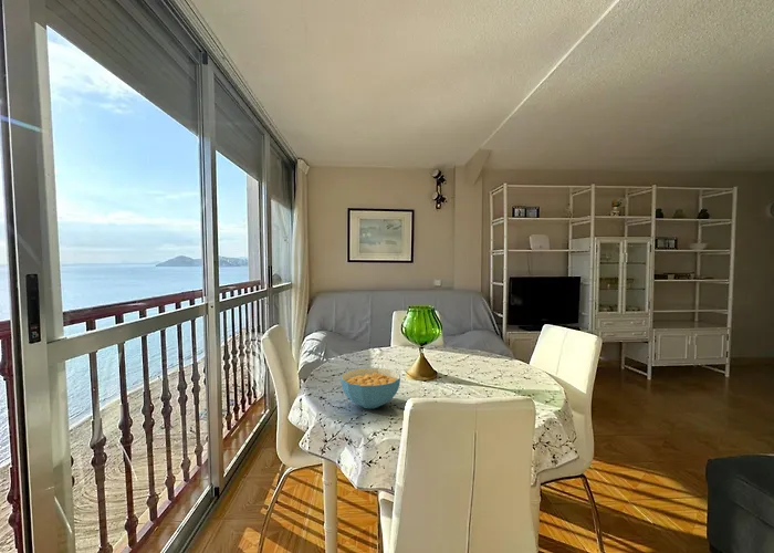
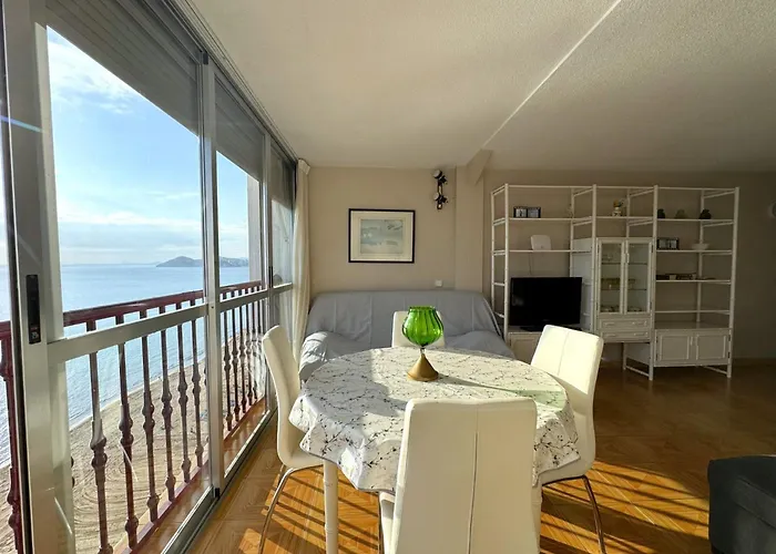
- cereal bowl [339,367,401,409]
